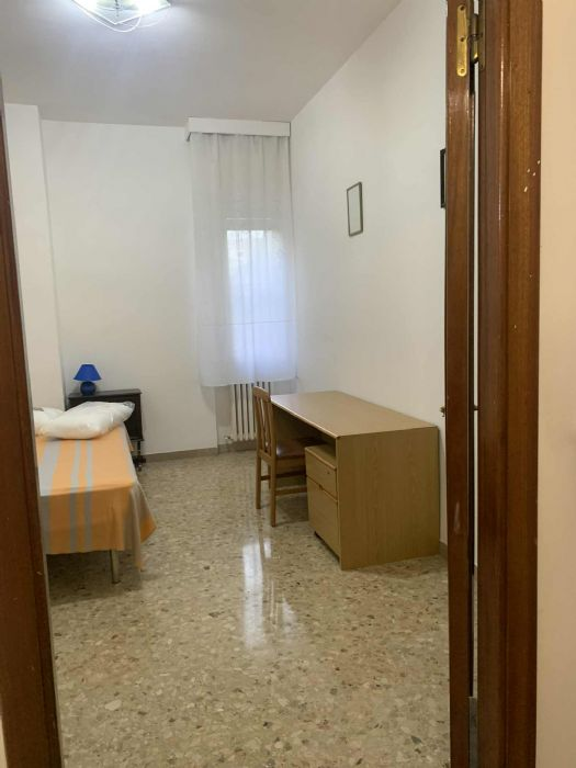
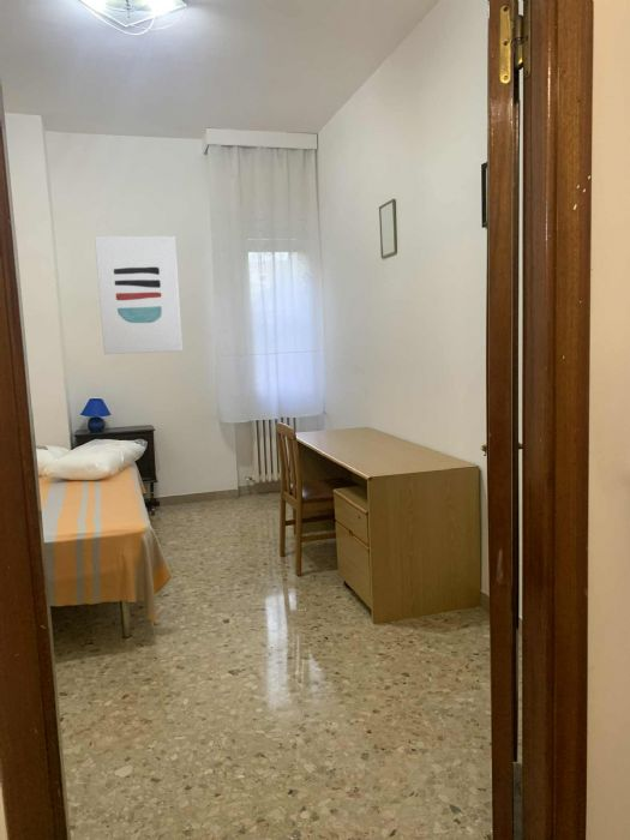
+ wall art [94,235,184,355]
